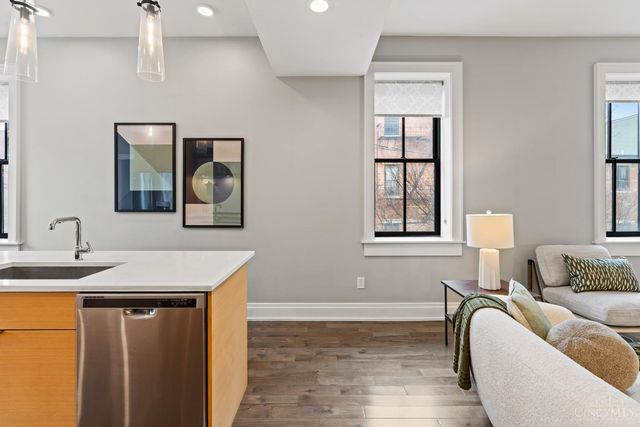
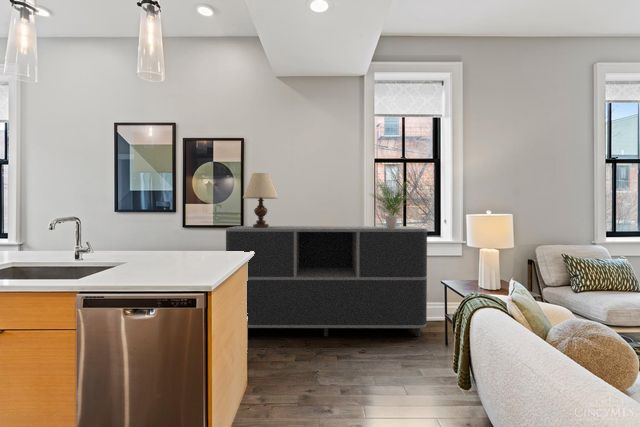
+ table lamp [242,172,279,228]
+ sideboard [225,225,428,337]
+ potted plant [368,178,413,228]
